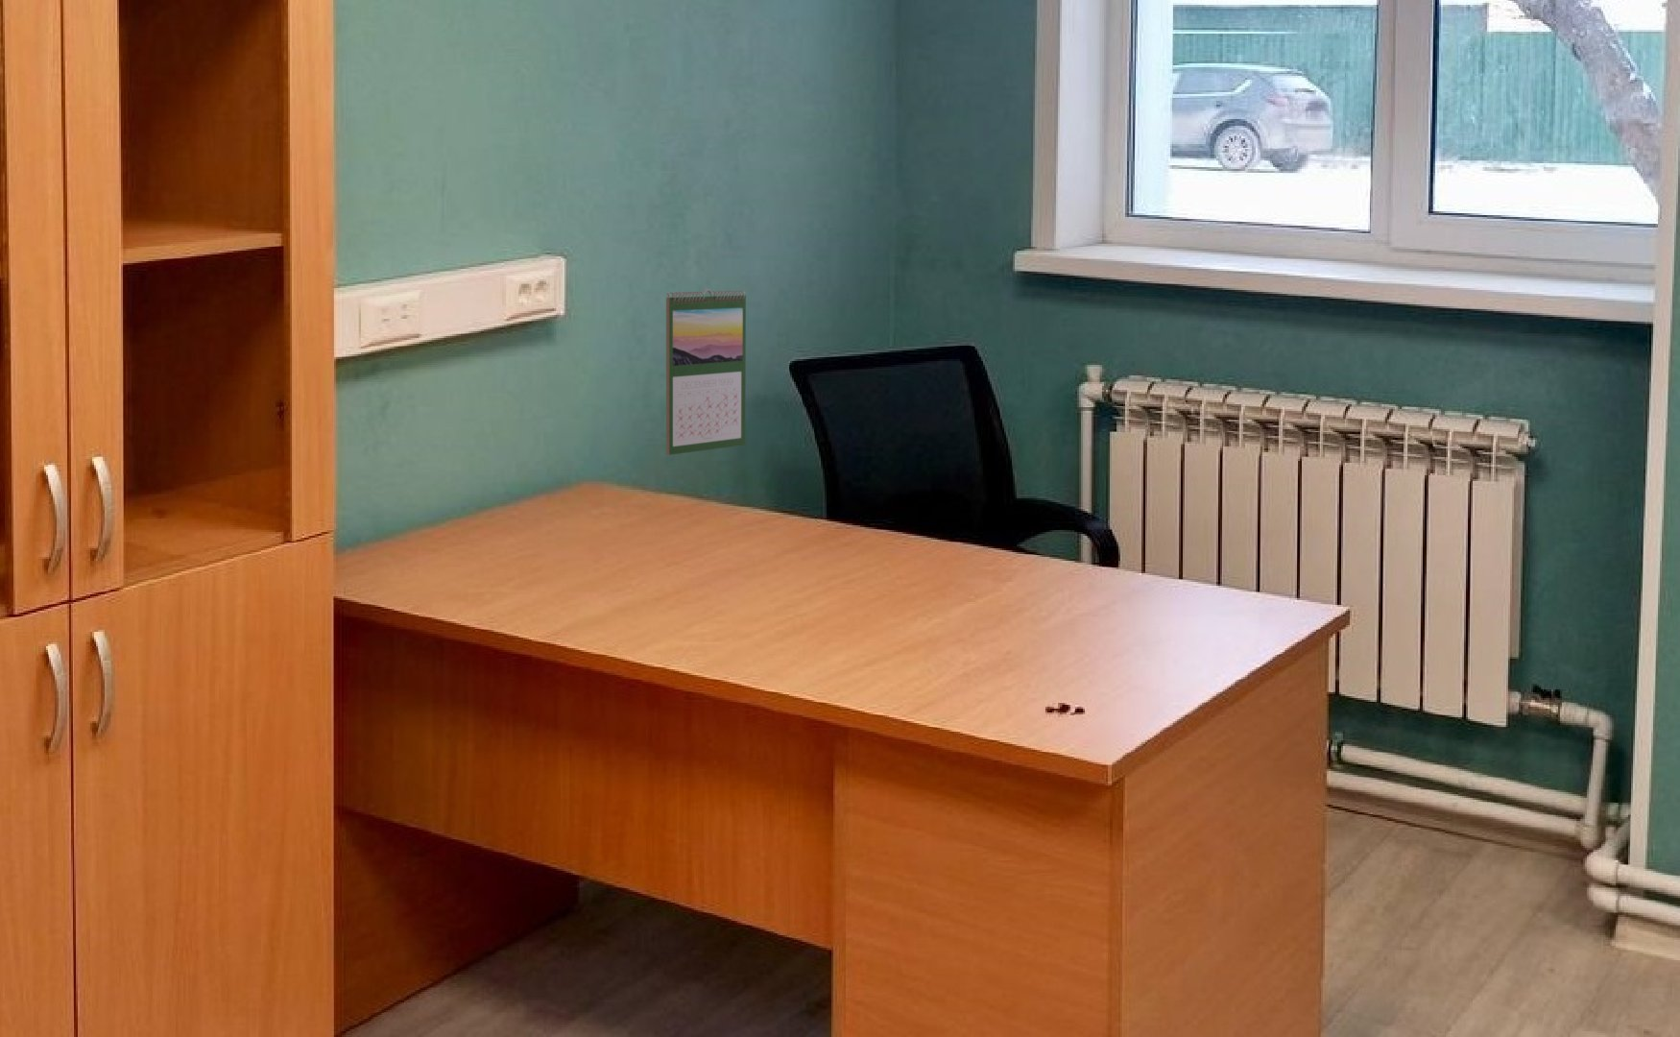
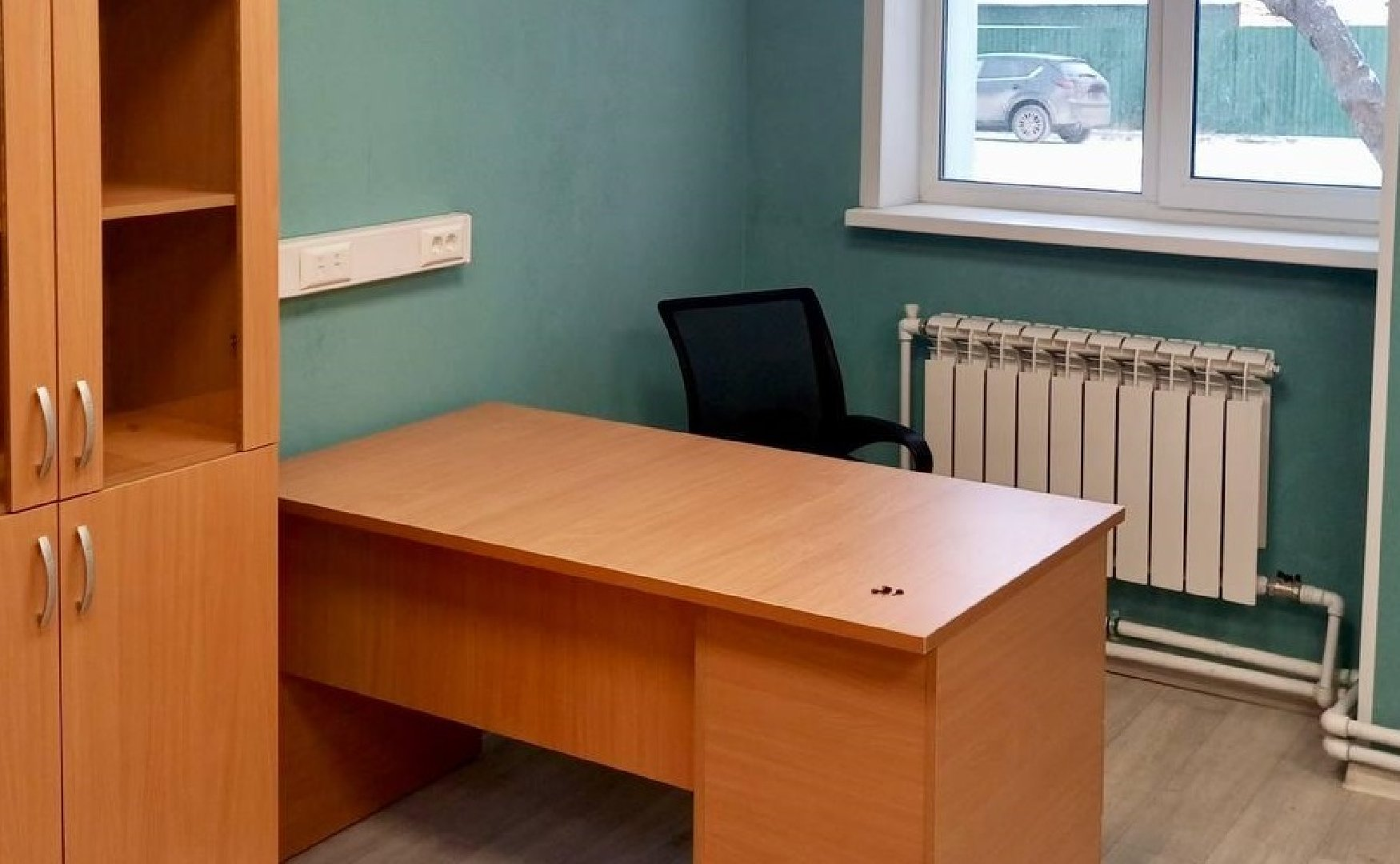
- calendar [665,288,746,456]
